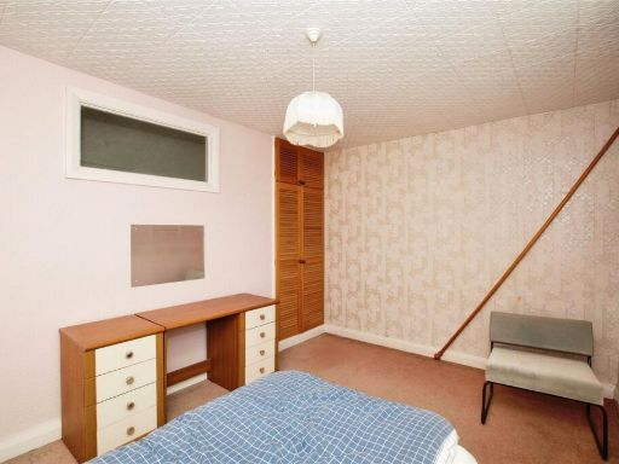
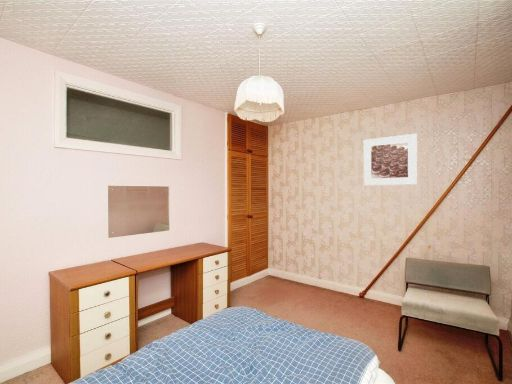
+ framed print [363,133,418,187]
